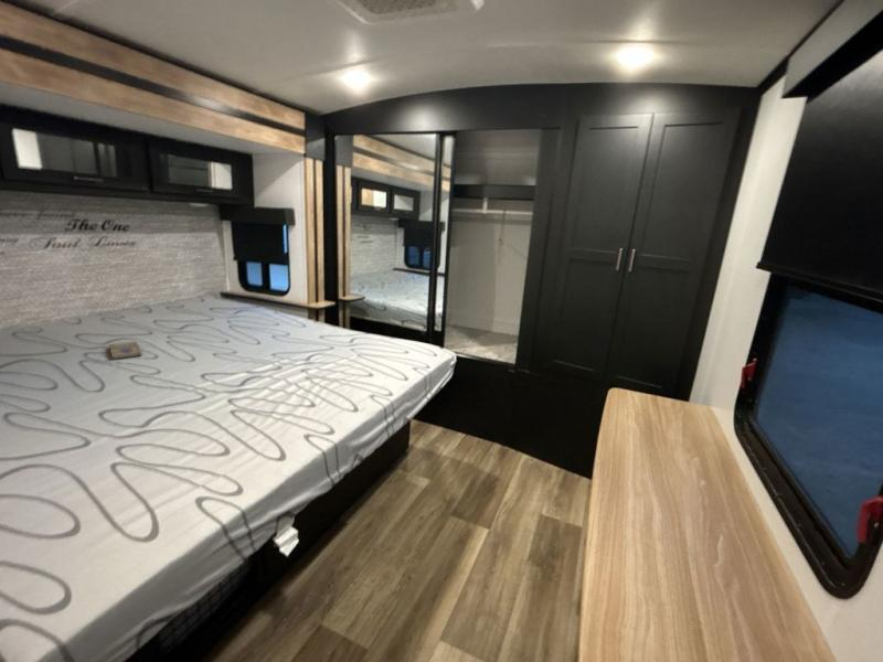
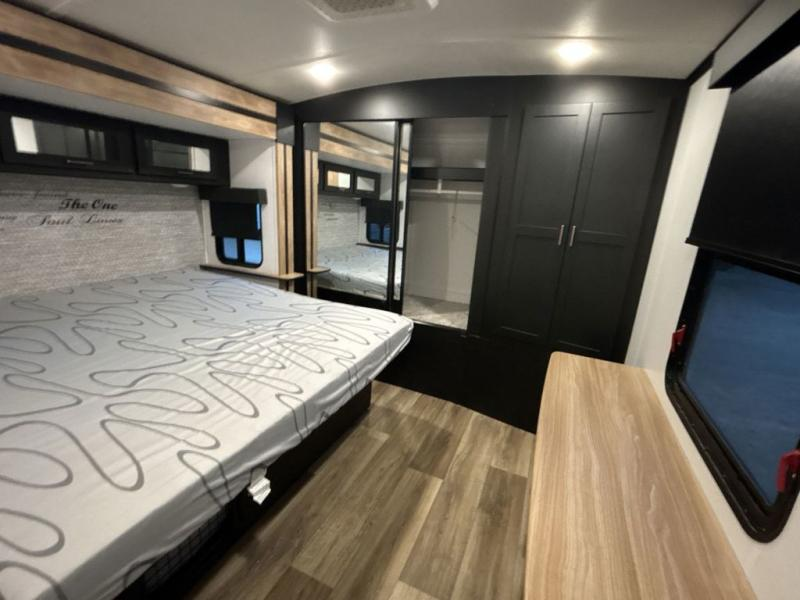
- diary [108,340,143,361]
